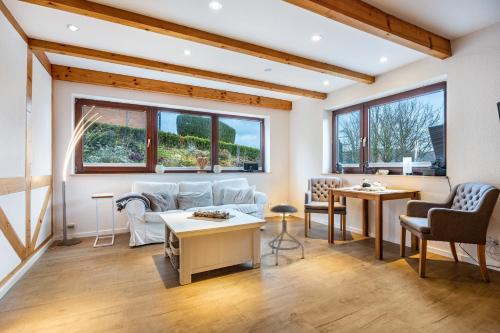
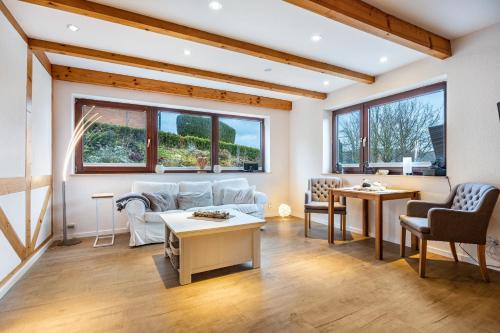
- stool [267,204,305,266]
